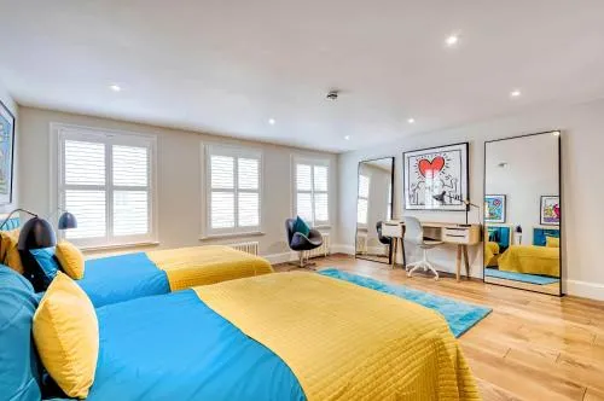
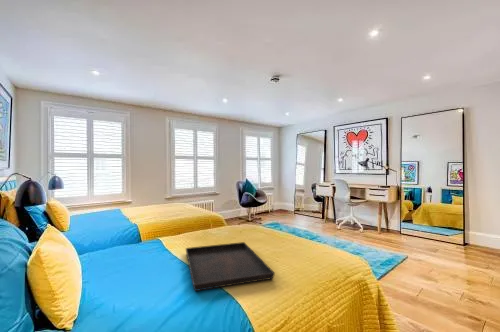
+ serving tray [185,241,276,292]
